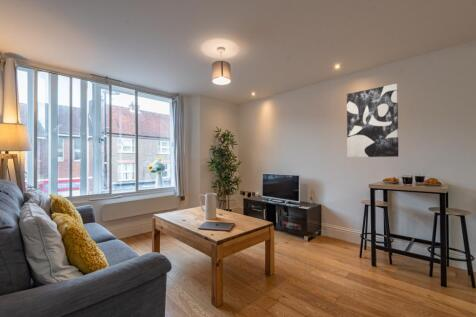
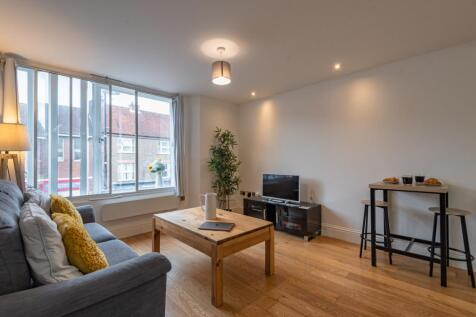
- wall art [346,83,399,158]
